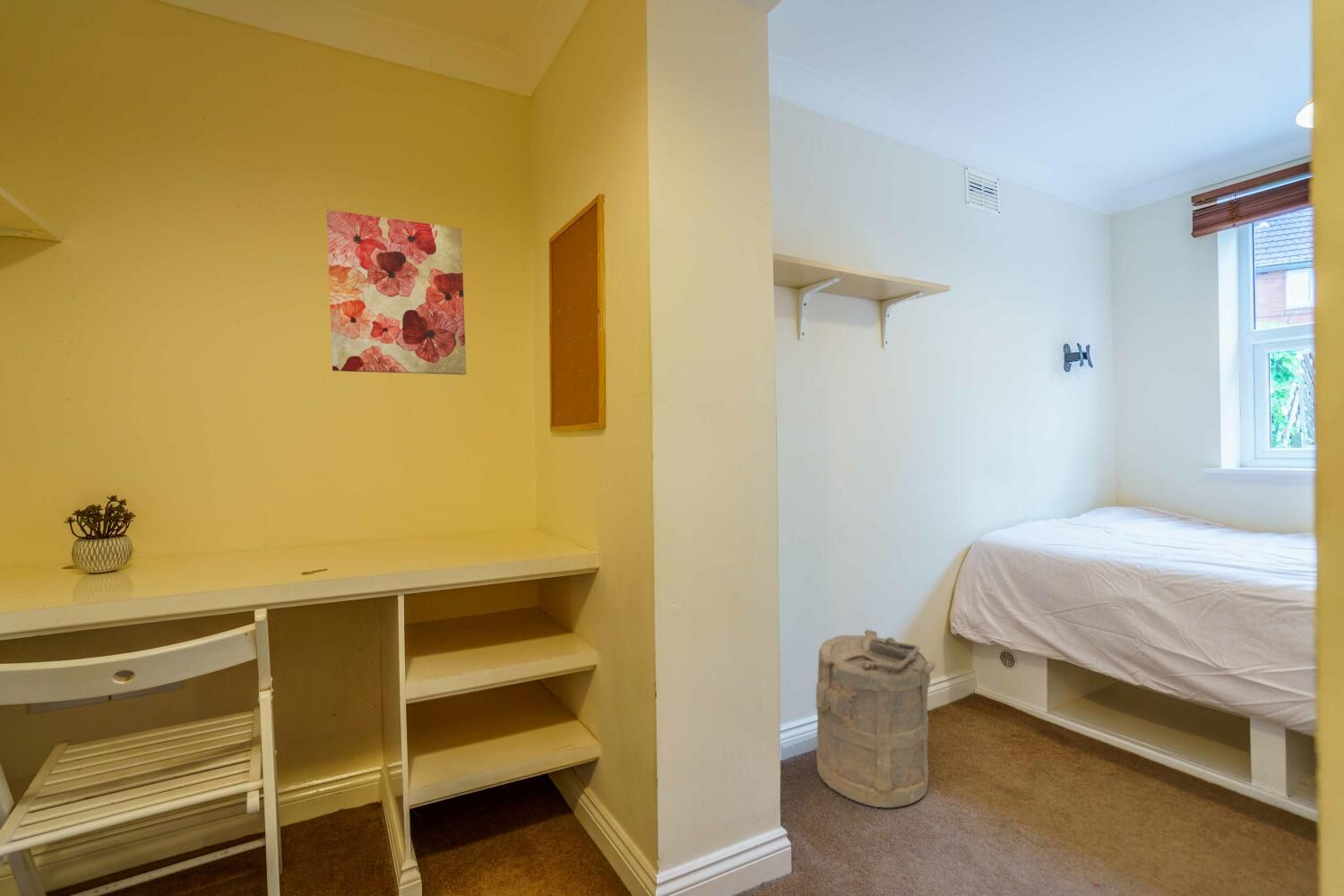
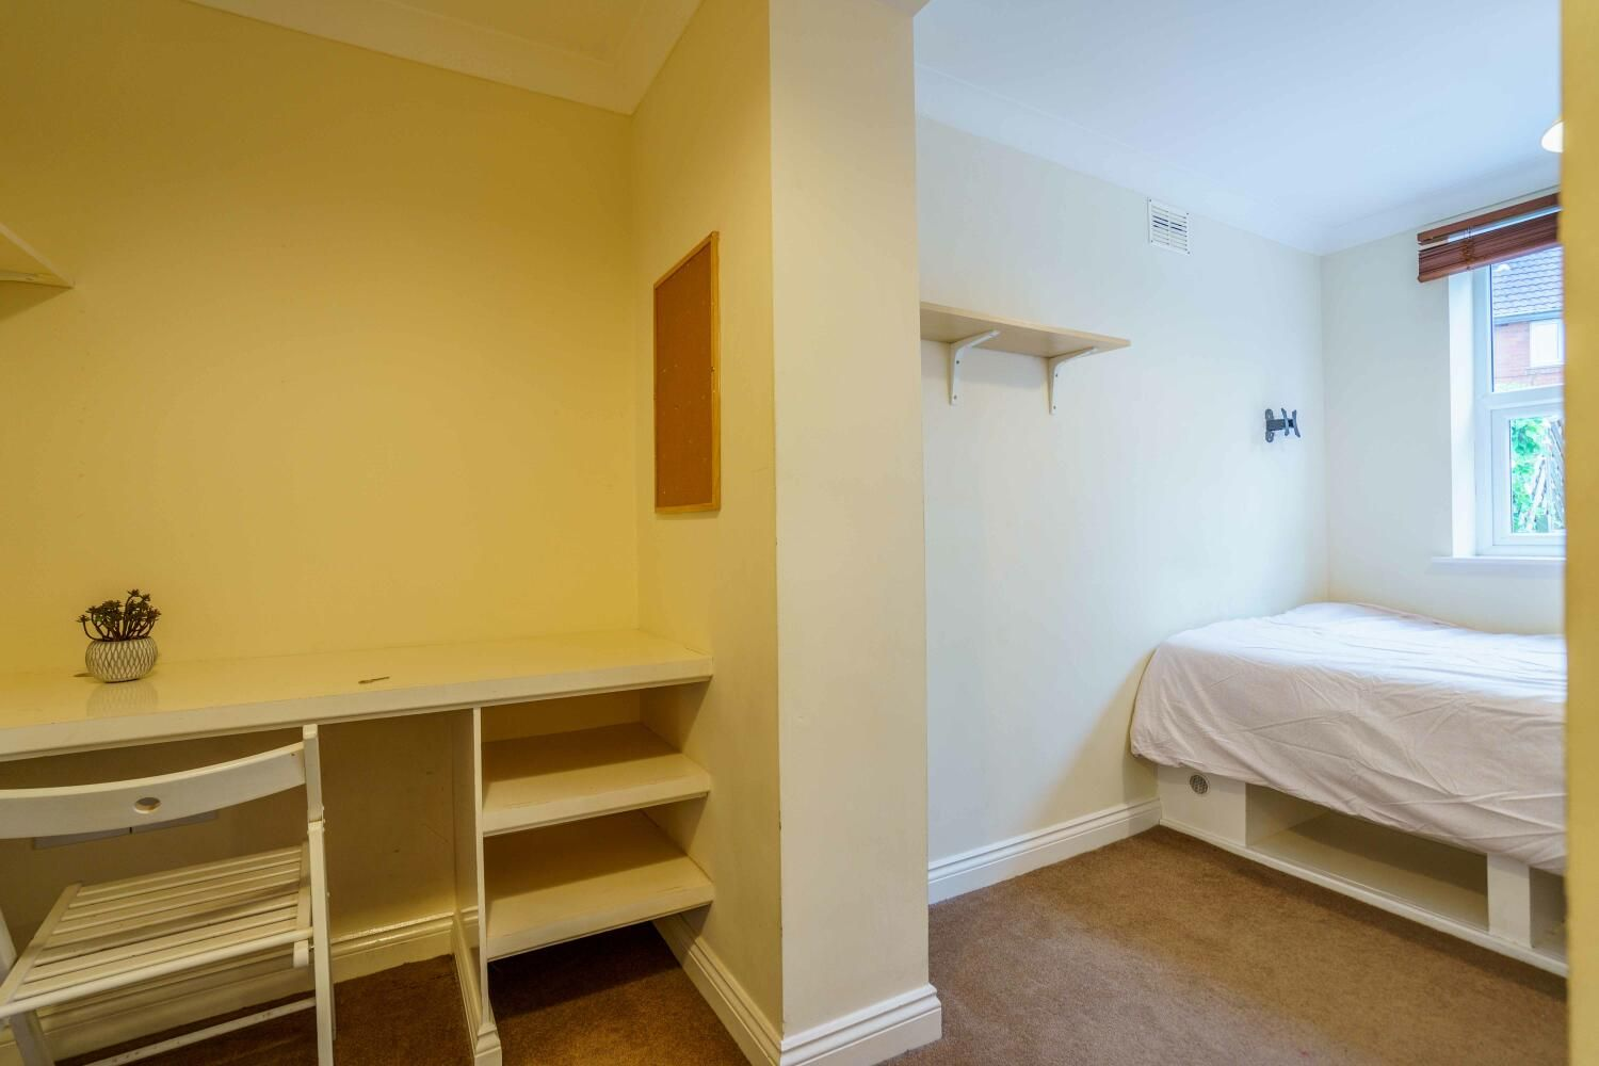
- wall art [326,209,467,375]
- laundry hamper [814,629,936,808]
